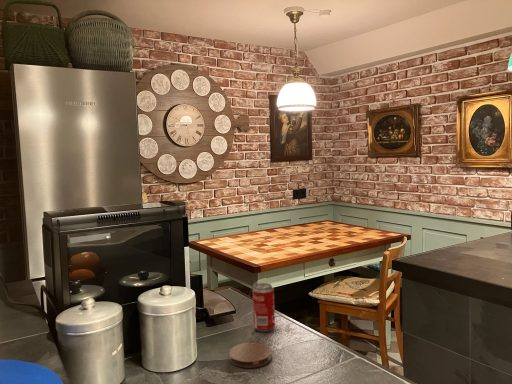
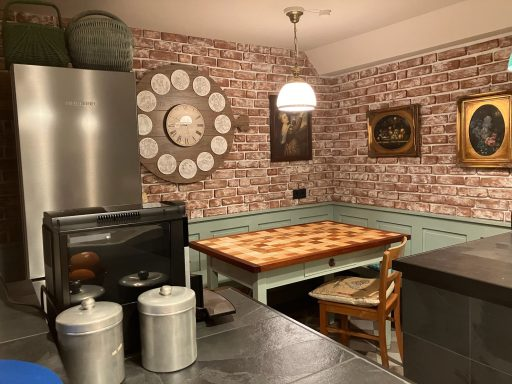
- coaster [228,342,272,369]
- beverage can [252,282,276,333]
